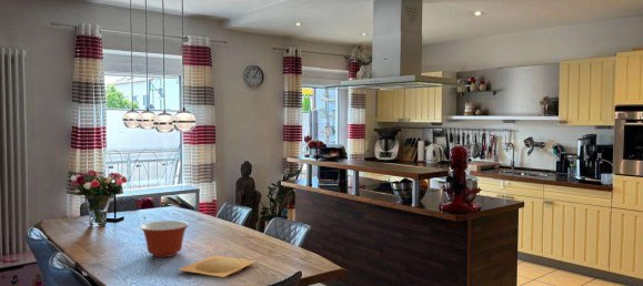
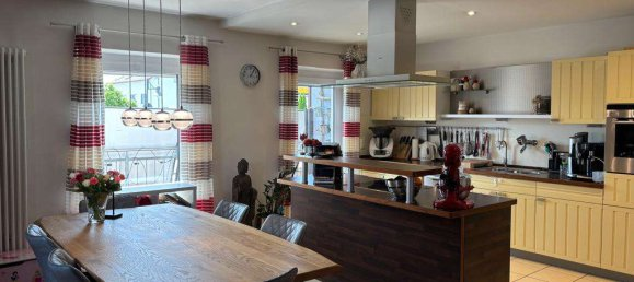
- plate [178,254,258,278]
- mixing bowl [139,219,190,258]
